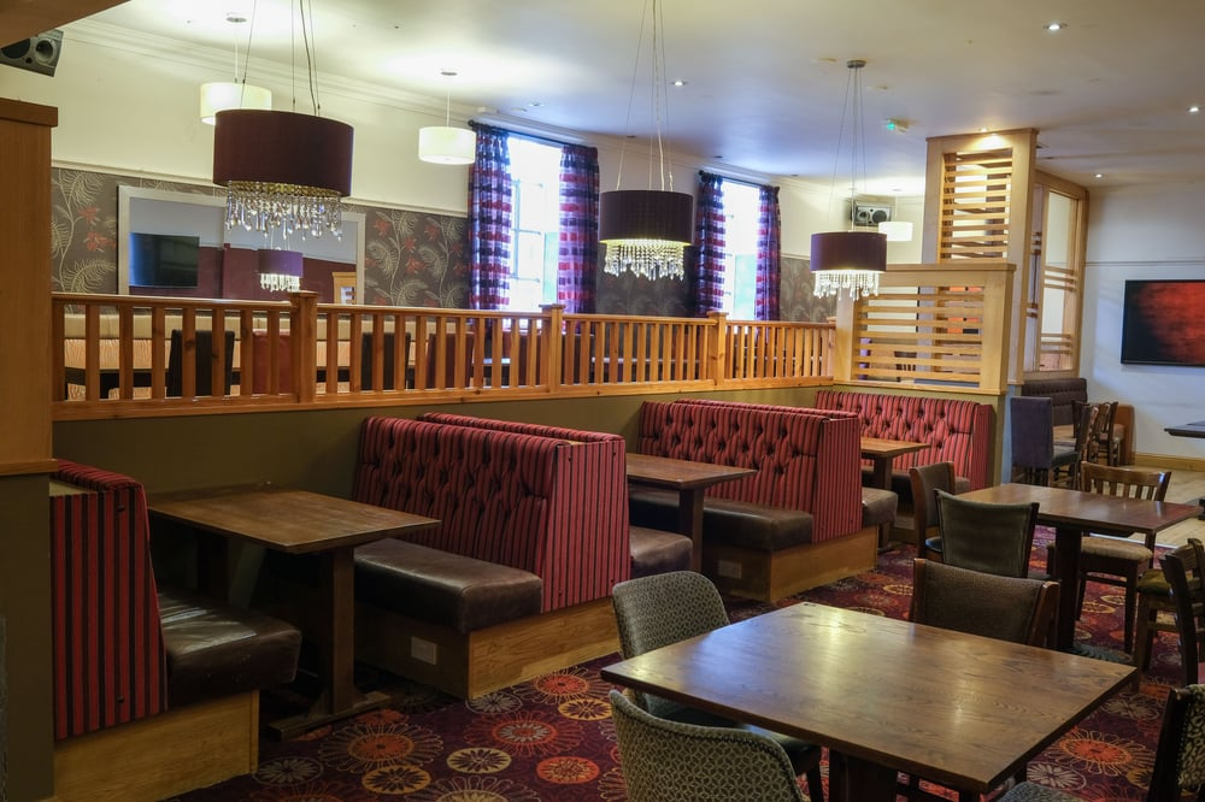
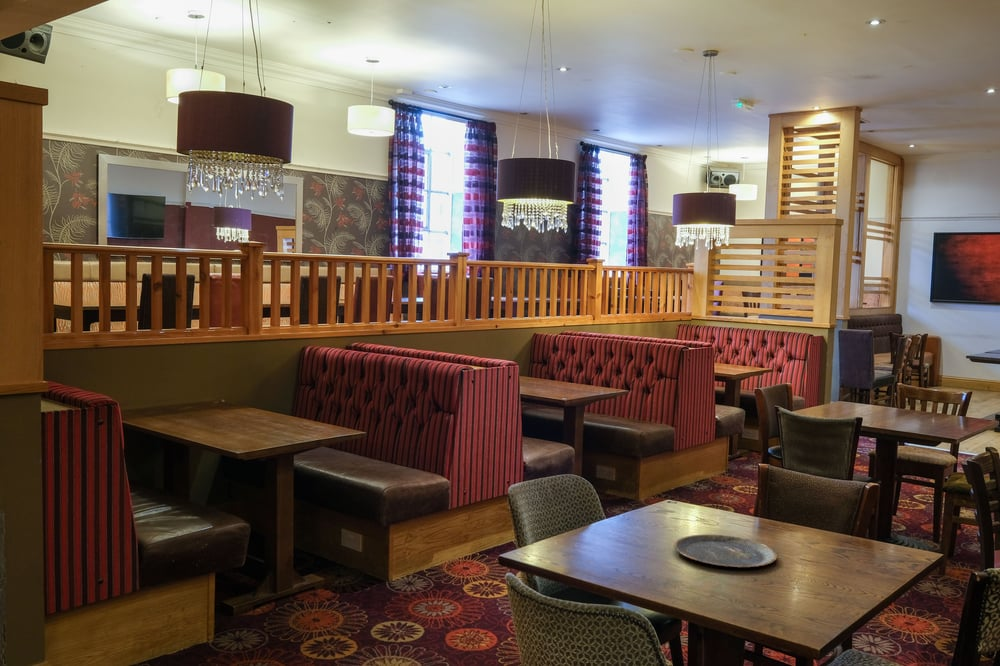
+ plate [673,533,778,569]
